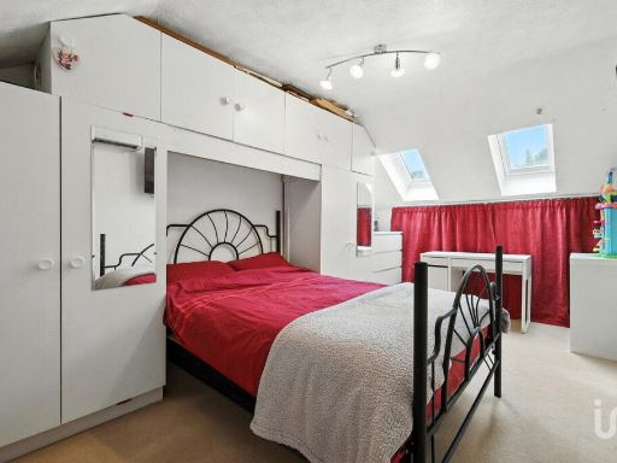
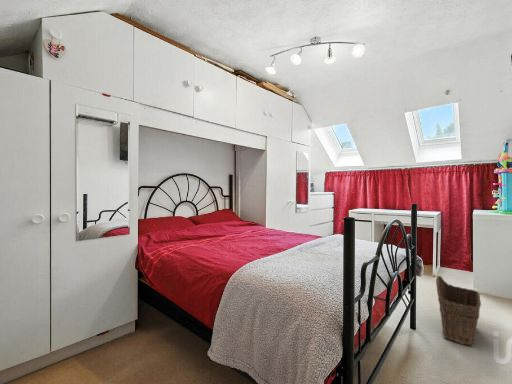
+ wicker basket [435,275,482,346]
